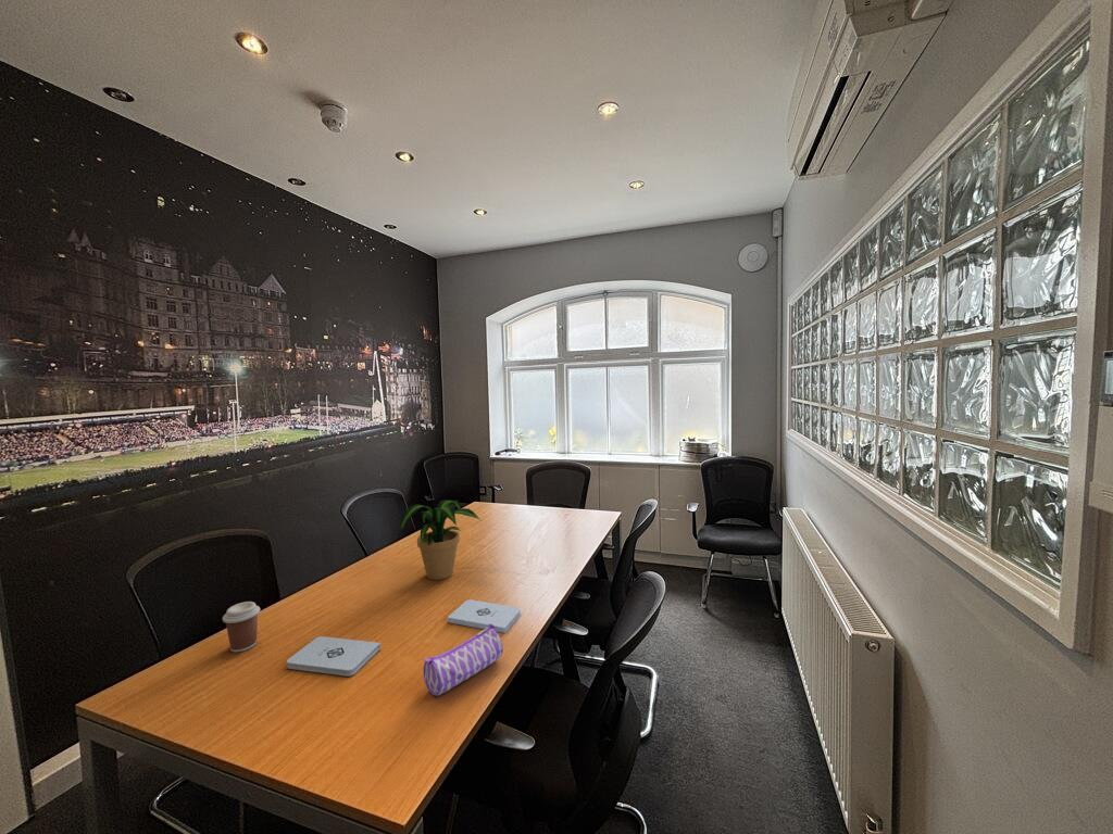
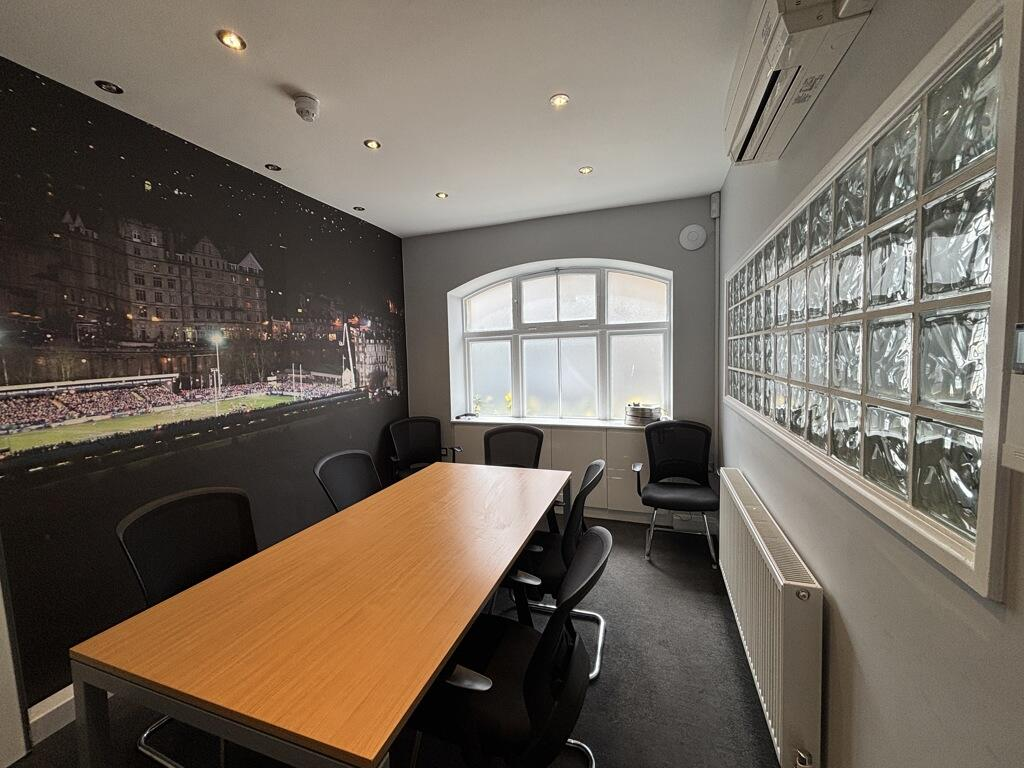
- coffee cup [222,601,261,654]
- potted plant [400,498,482,581]
- notepad [447,598,522,634]
- notepad [286,635,382,678]
- pencil case [422,623,504,697]
